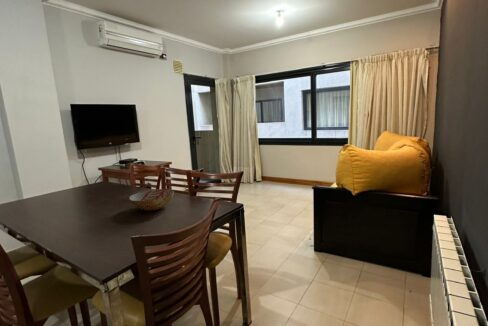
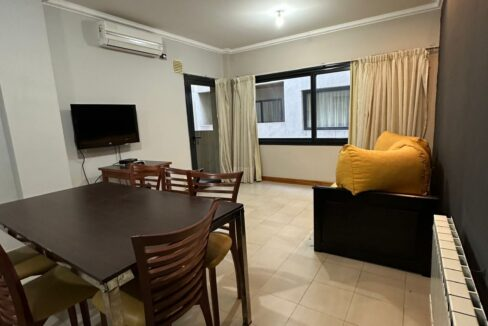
- bowl [128,188,175,212]
